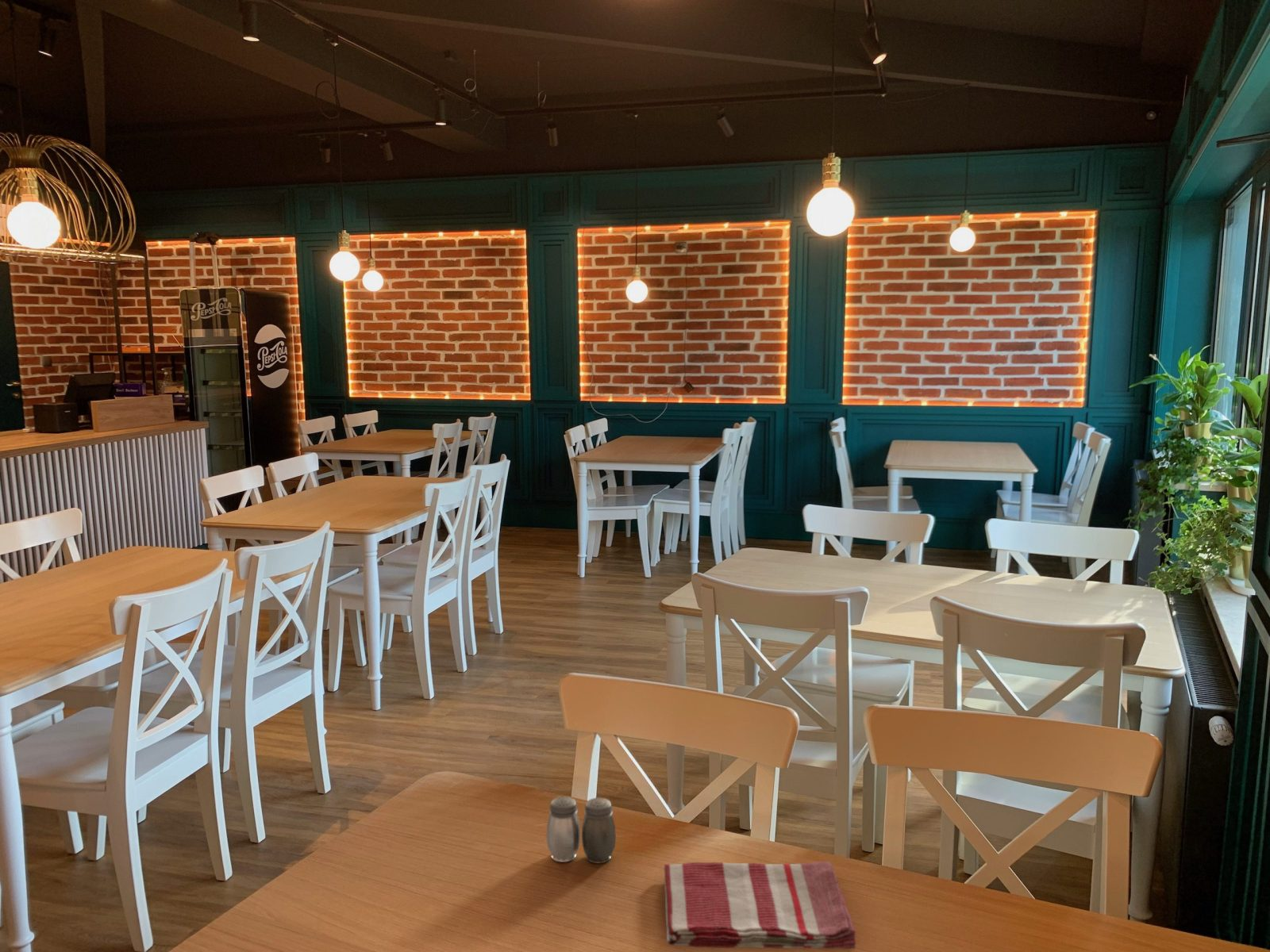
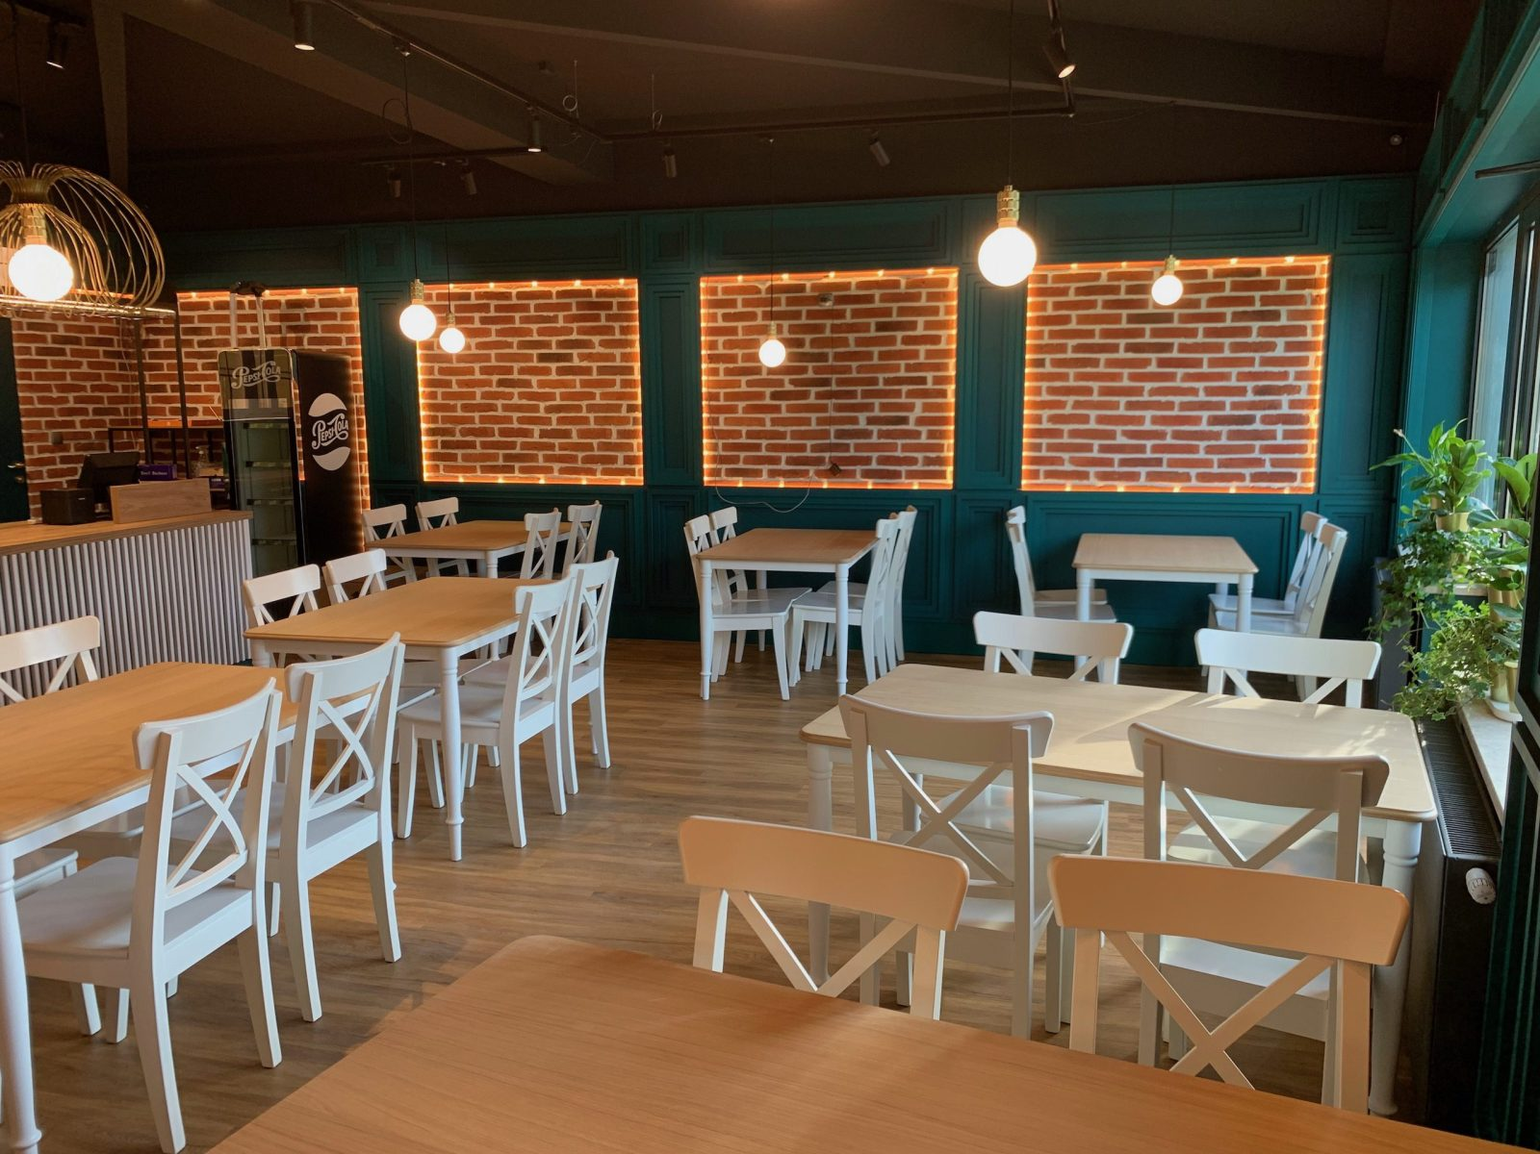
- salt and pepper shaker [546,796,617,864]
- dish towel [663,861,856,950]
